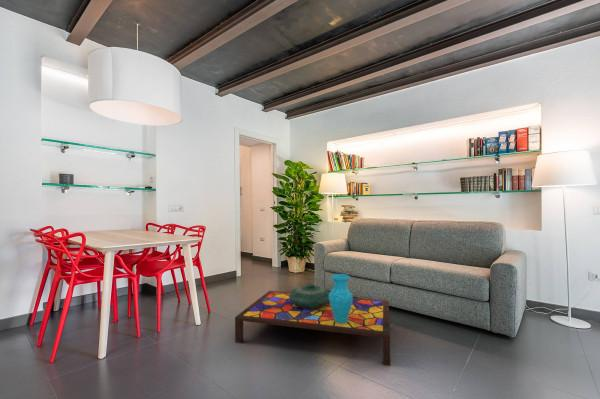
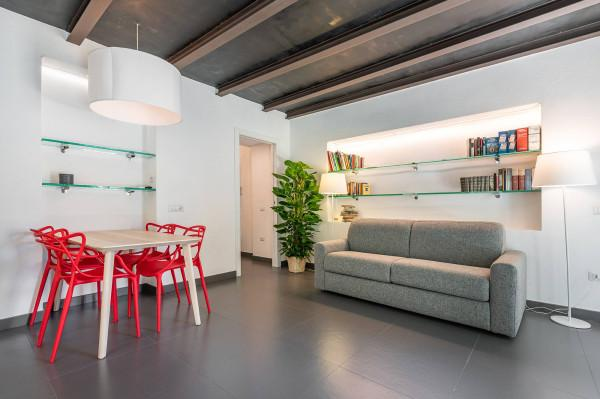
- vase [329,273,354,324]
- decorative bowl [289,283,331,309]
- coffee table [234,290,391,367]
